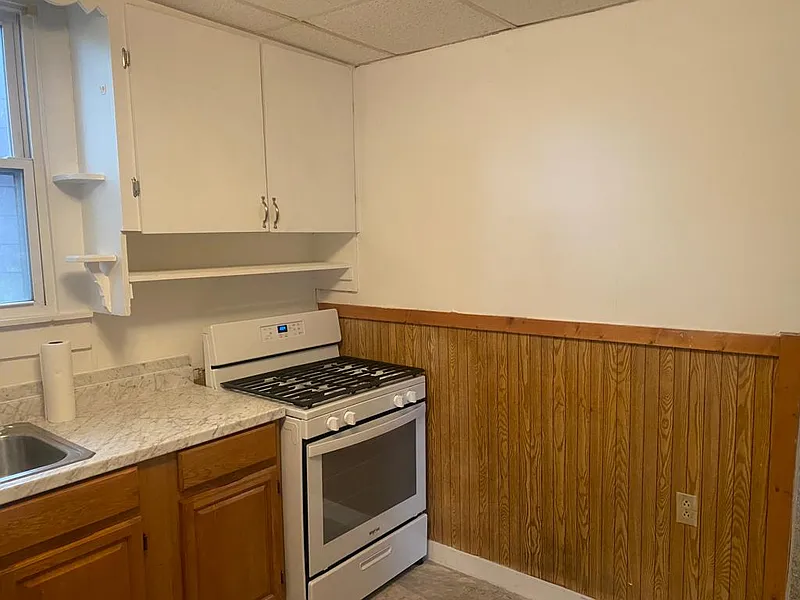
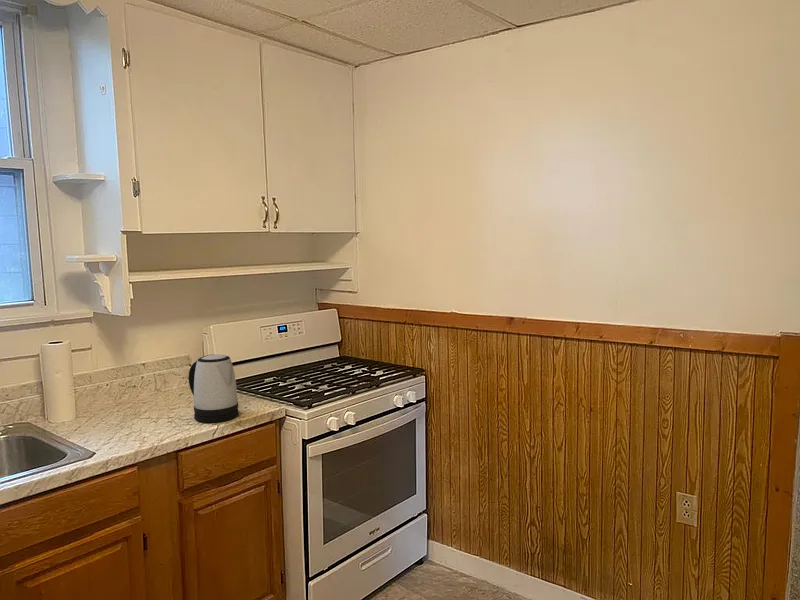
+ kettle [188,353,240,423]
